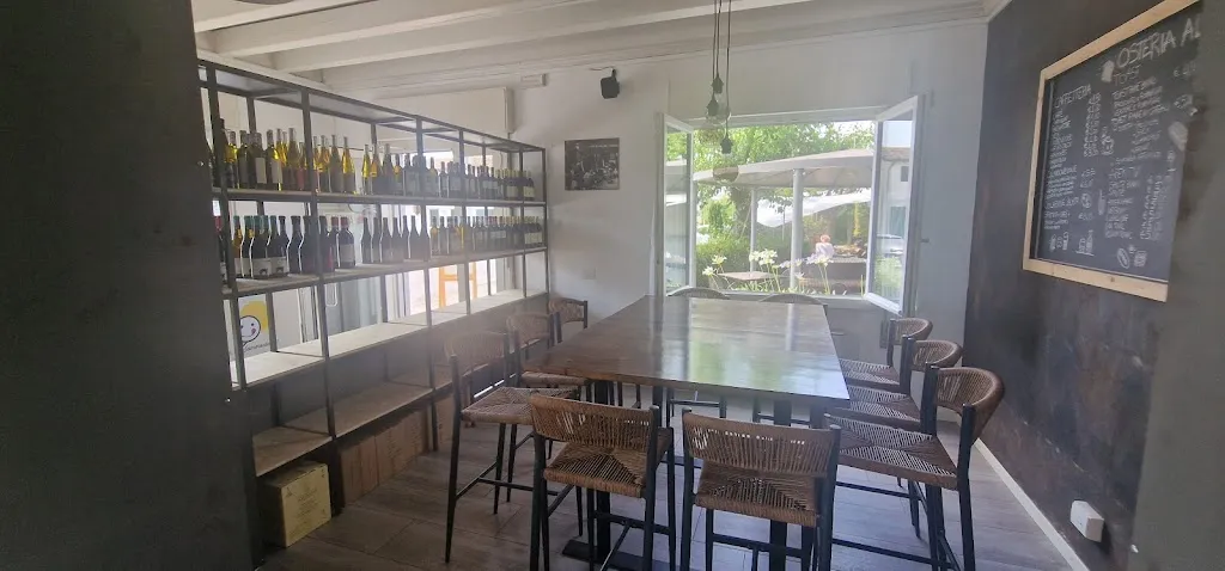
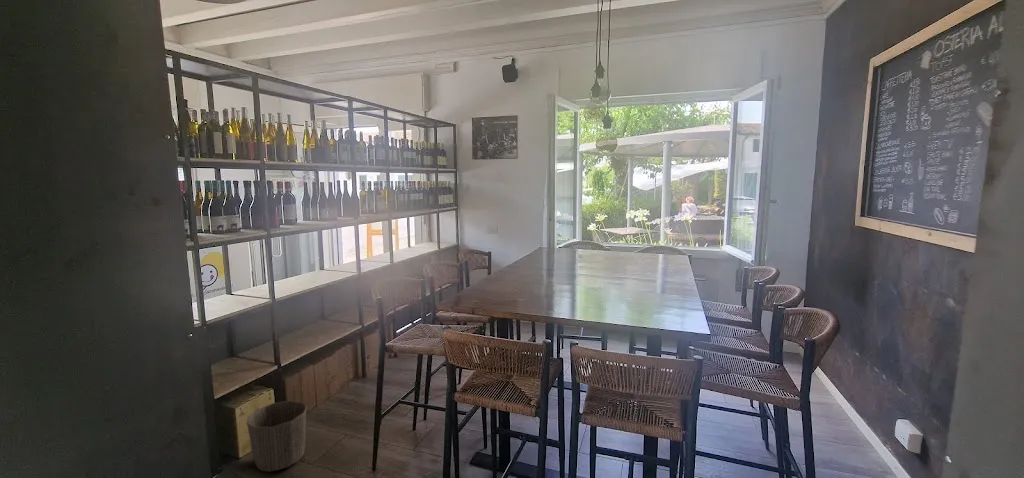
+ waste basket [246,400,308,473]
